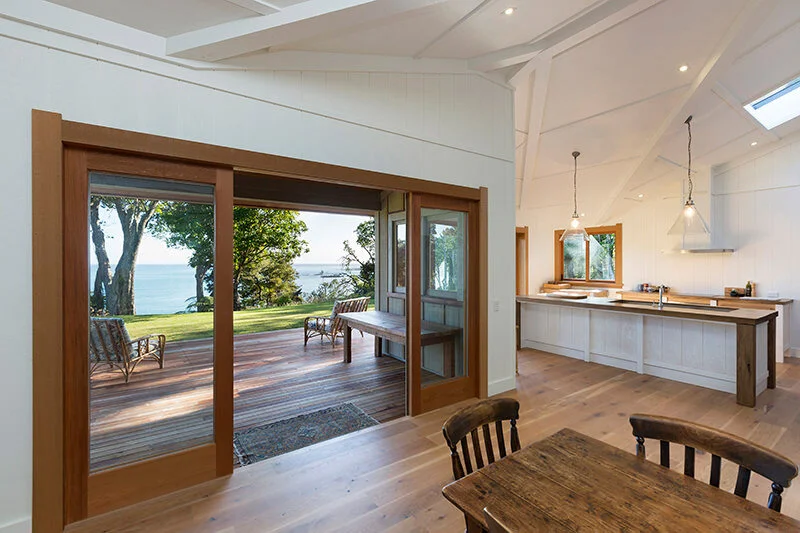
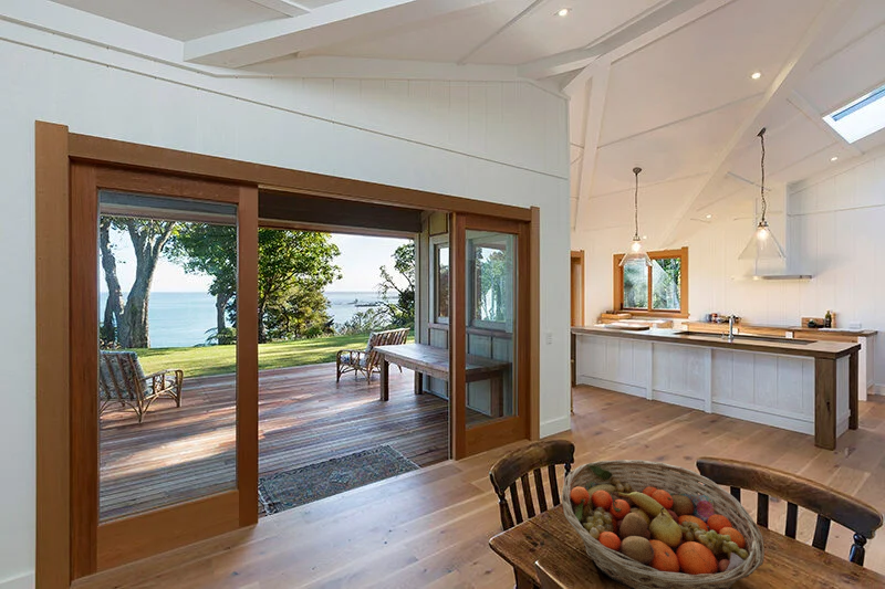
+ fruit basket [561,459,766,589]
